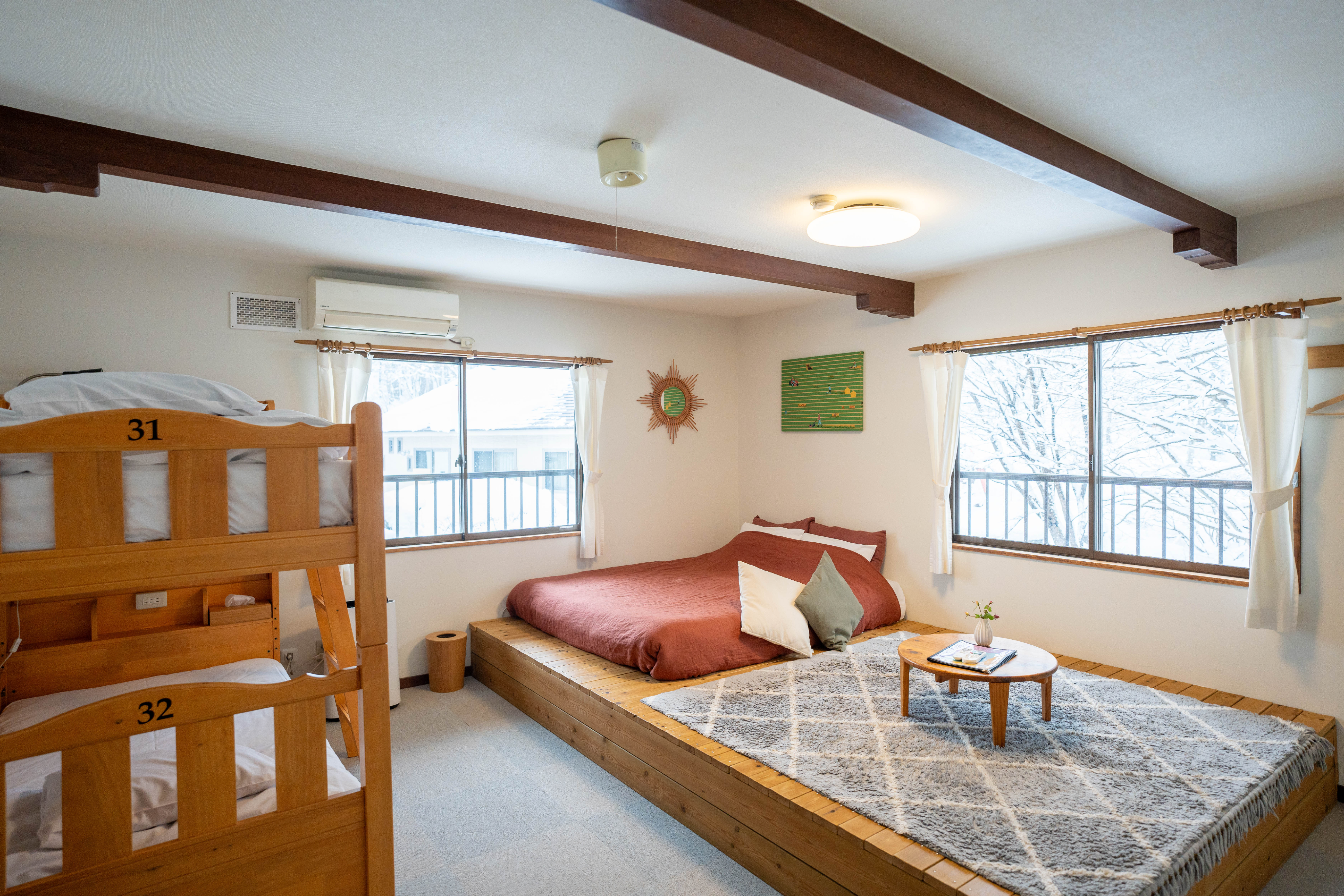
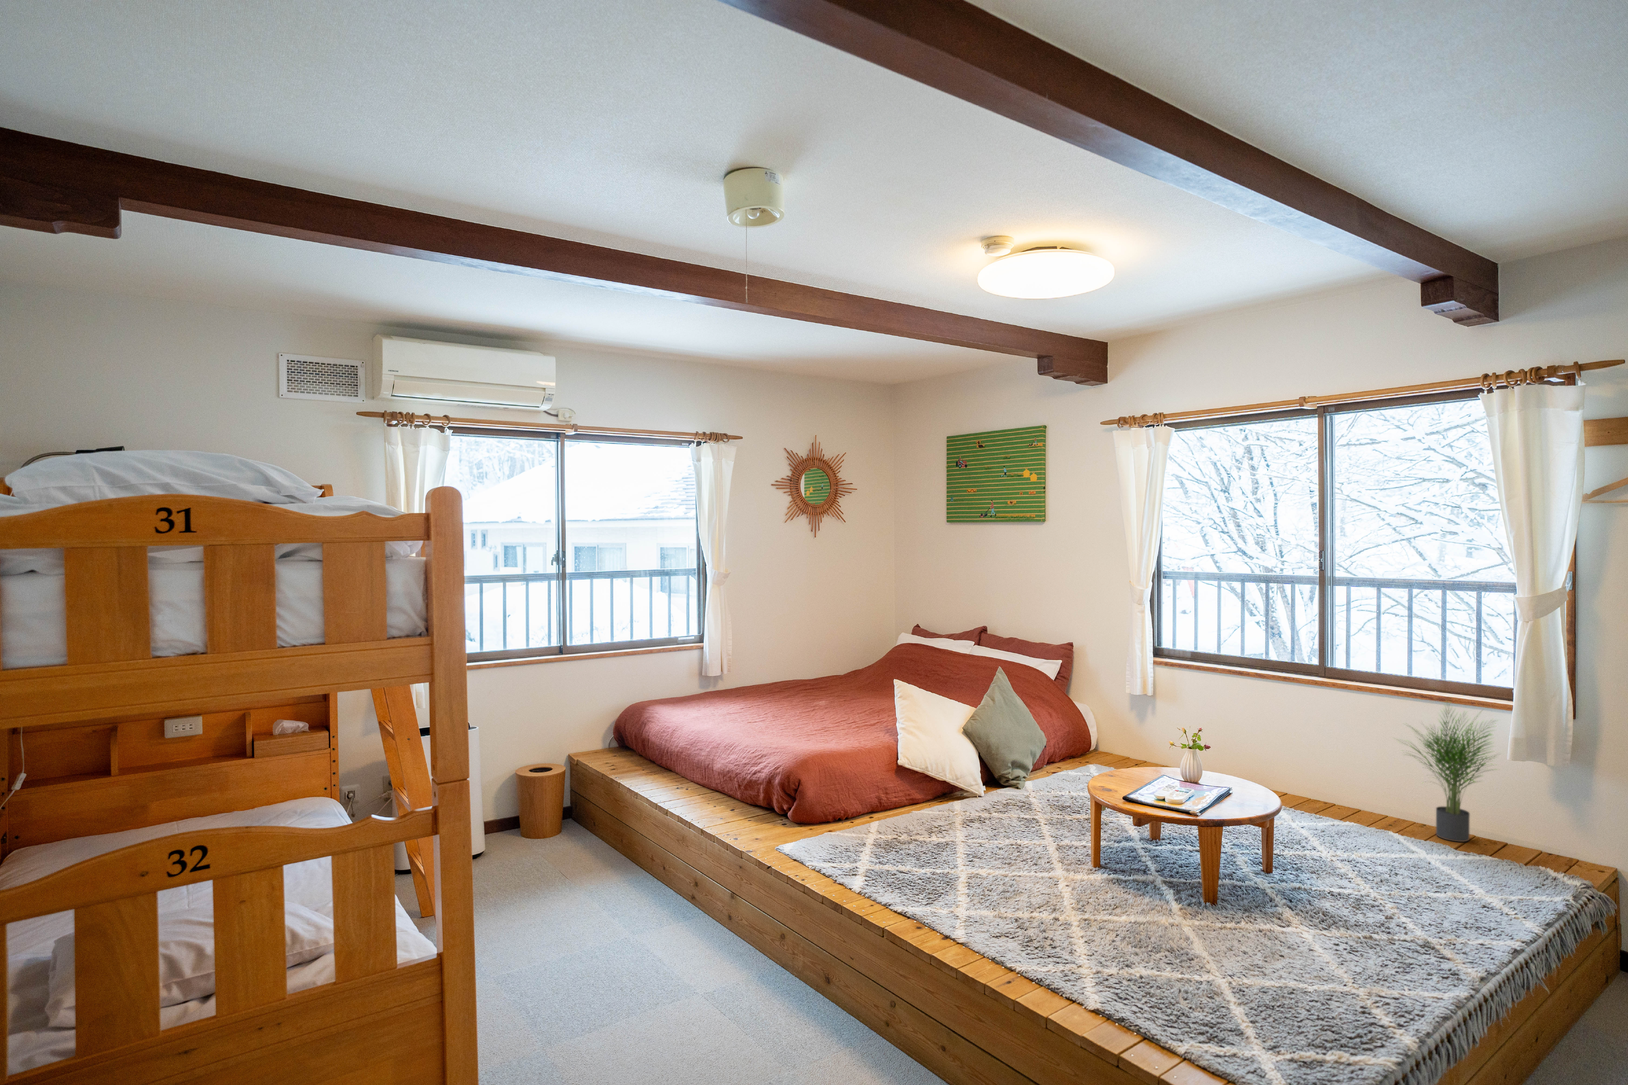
+ potted plant [1391,700,1501,843]
